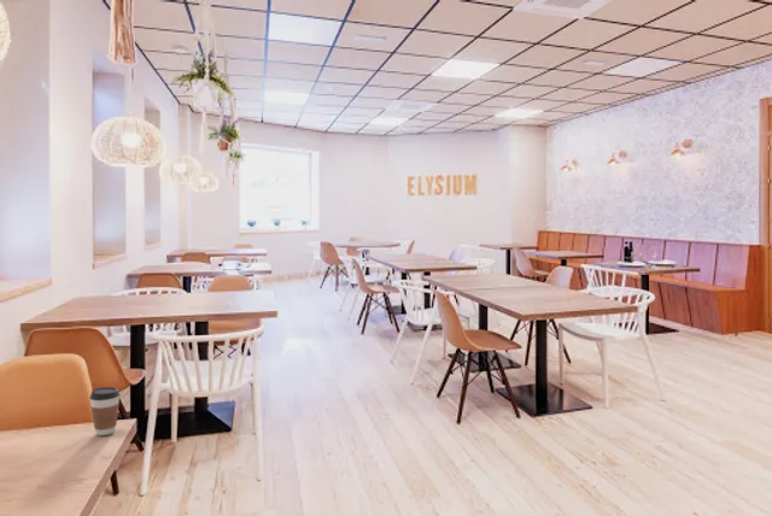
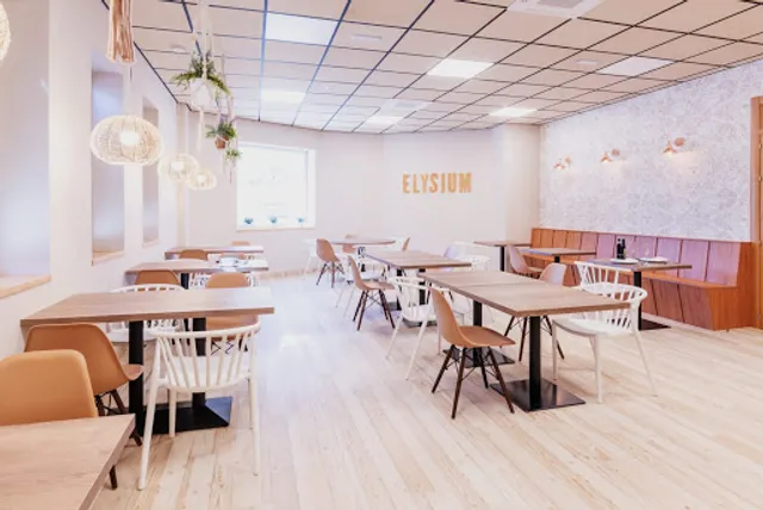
- coffee cup [88,386,121,436]
